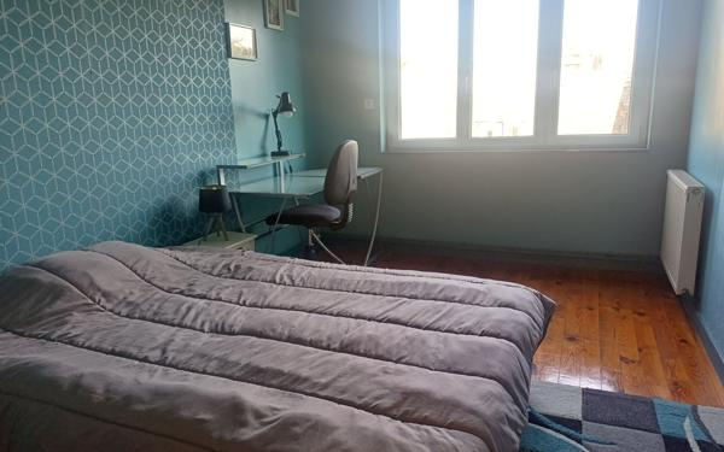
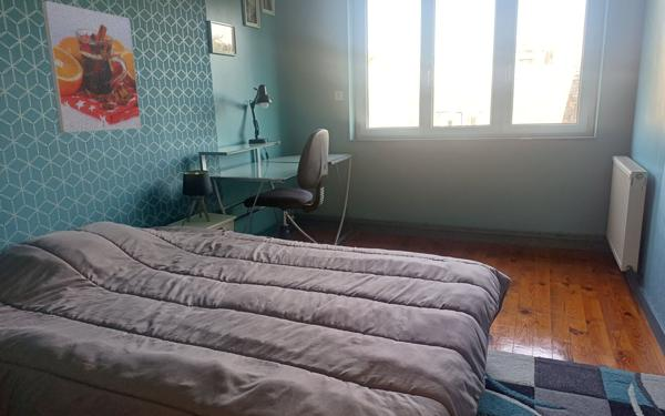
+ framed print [40,0,143,133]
